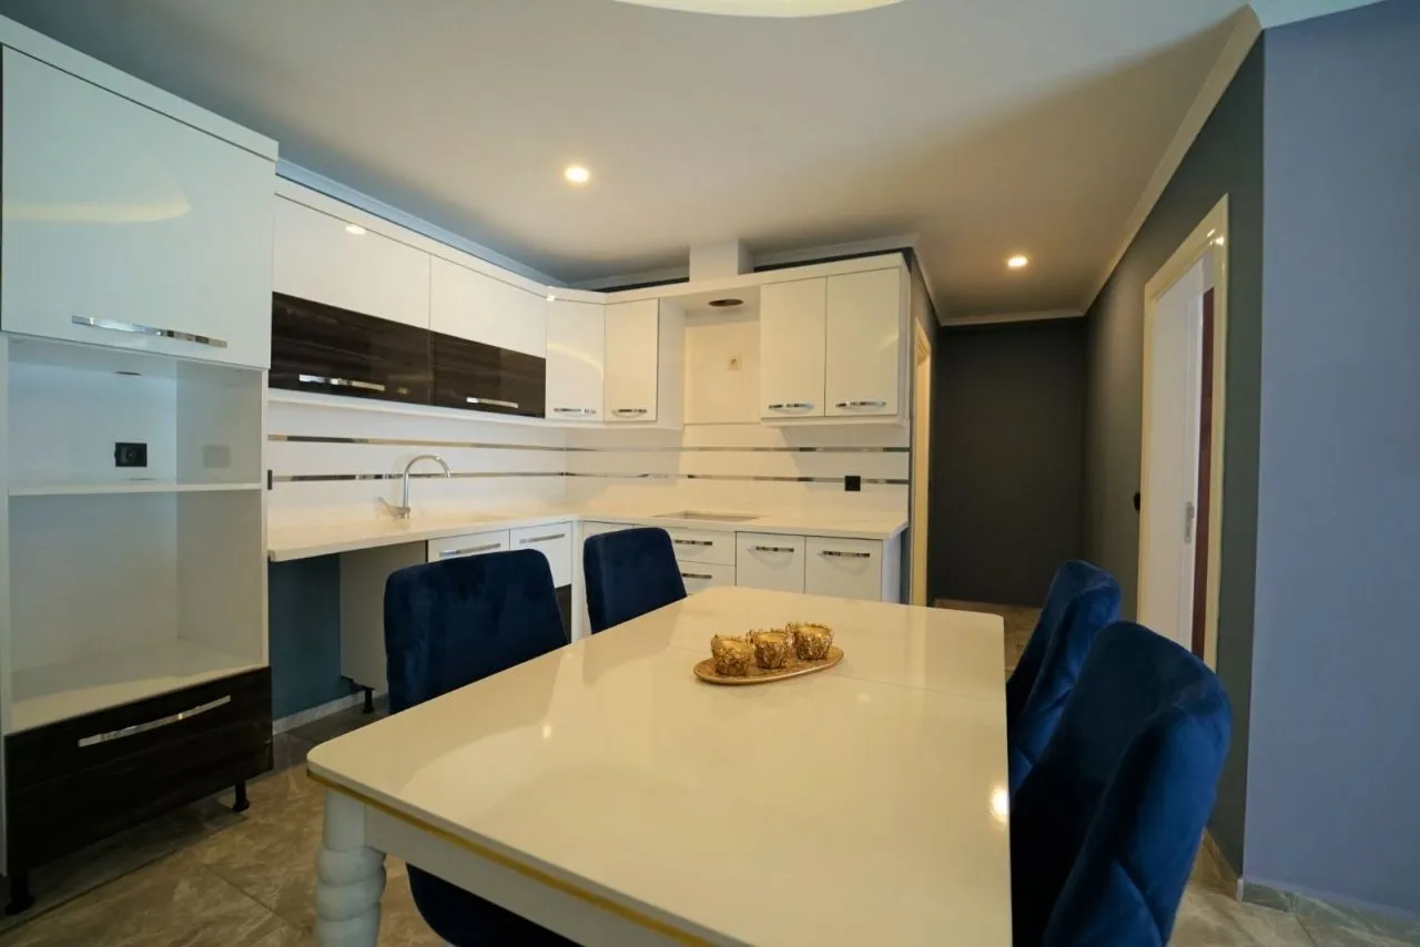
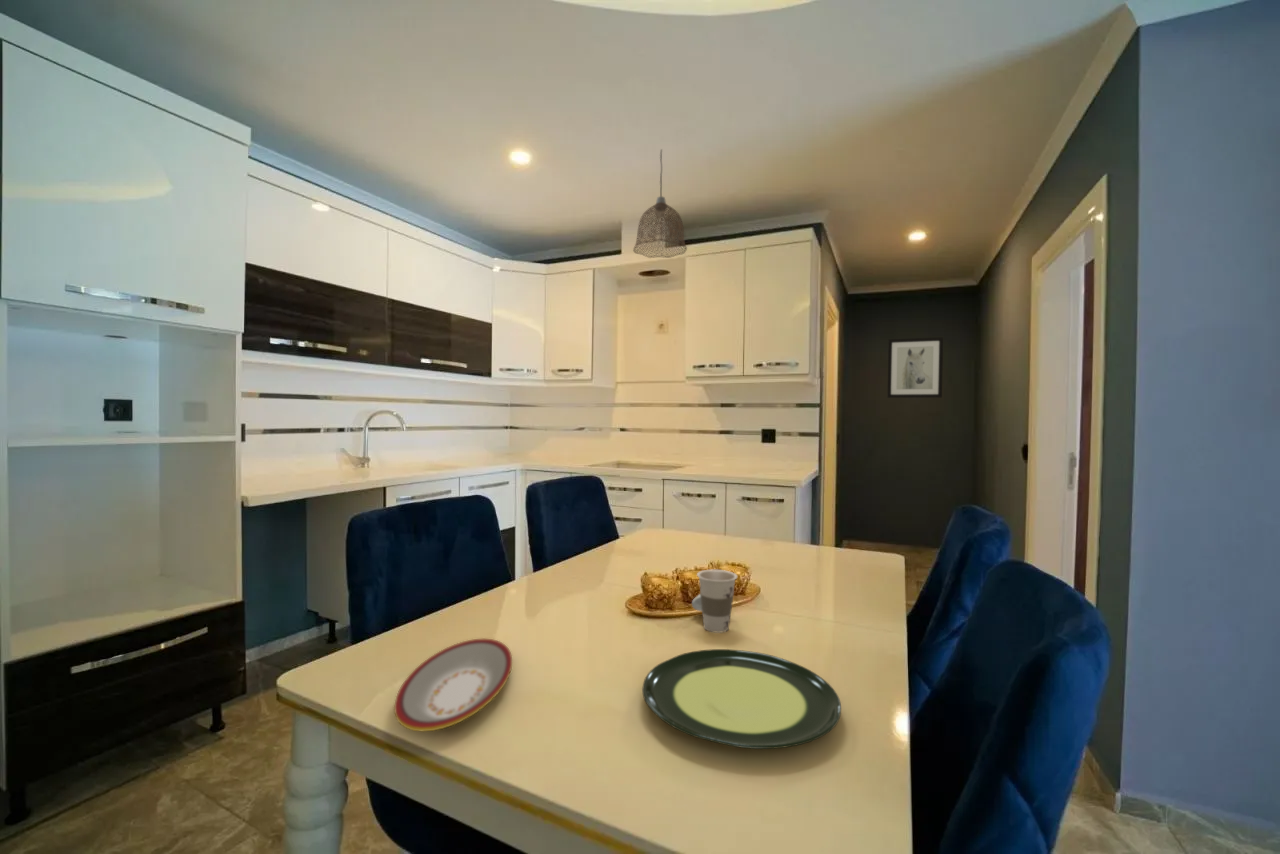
+ wall art [886,336,944,399]
+ plate [641,648,842,750]
+ pendant lamp [632,148,688,259]
+ plate [393,638,513,732]
+ cup [691,569,738,634]
